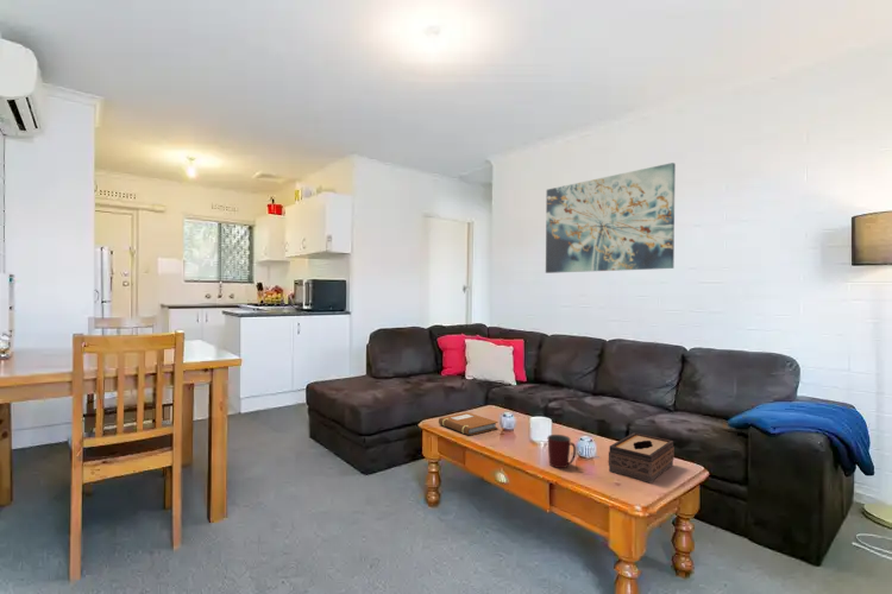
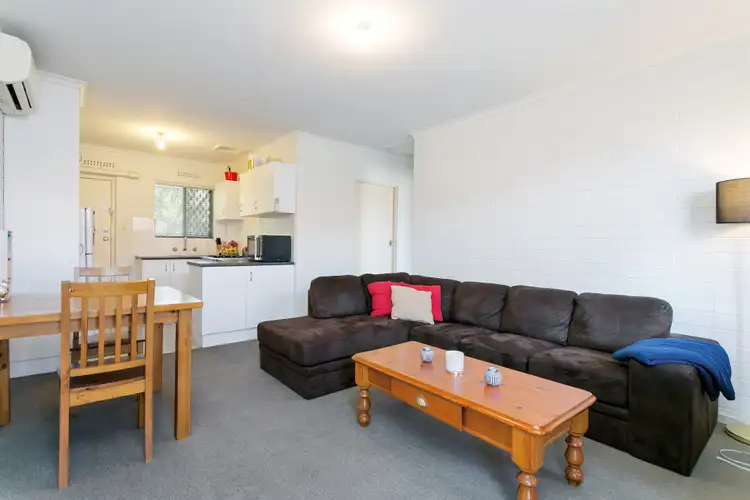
- tissue box [608,431,676,484]
- mug [547,434,577,469]
- notebook [438,411,500,436]
- wall art [545,162,677,274]
